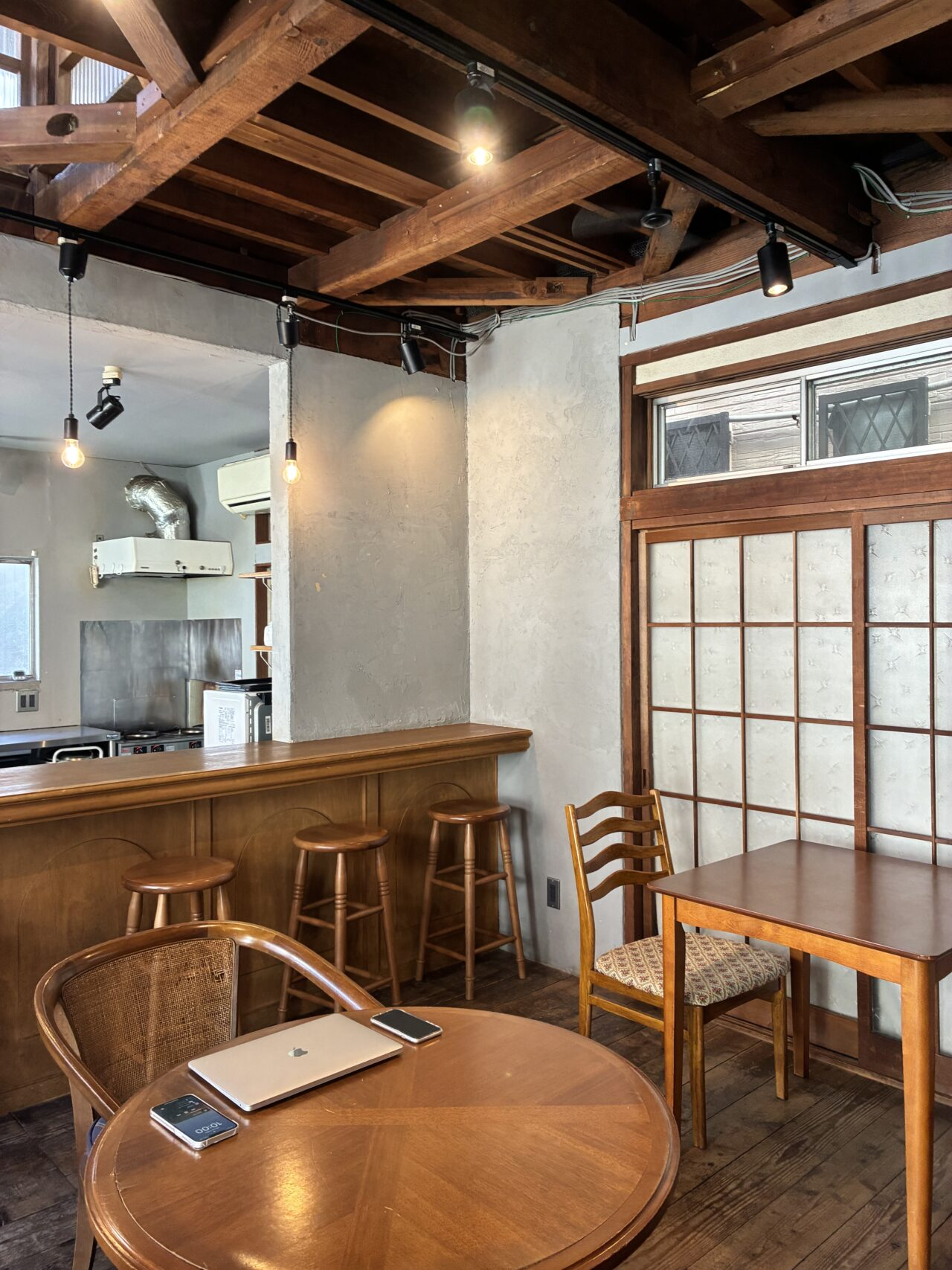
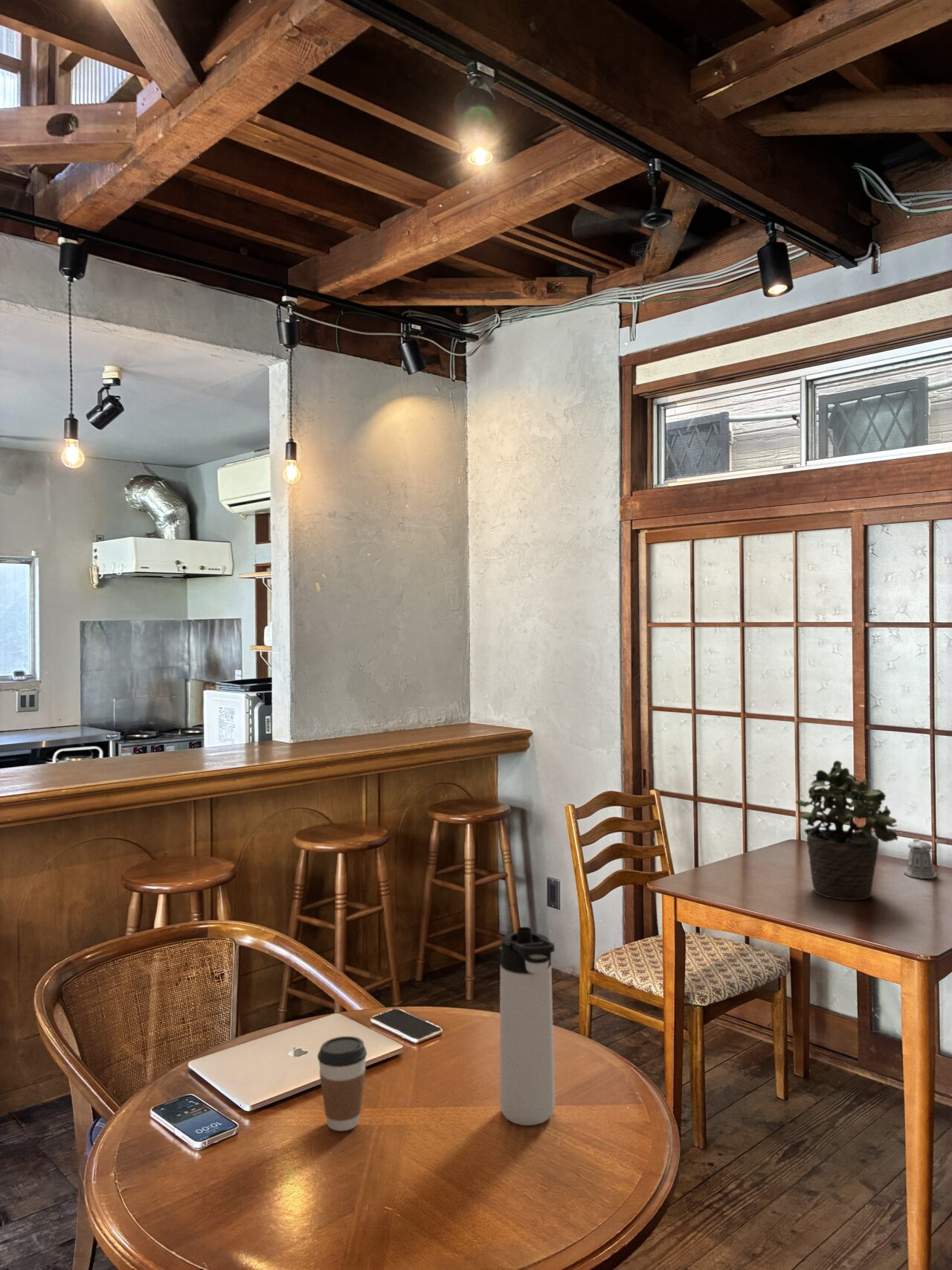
+ thermos bottle [499,926,556,1126]
+ pepper shaker [903,838,937,879]
+ coffee cup [317,1036,368,1132]
+ potted plant [794,760,898,901]
